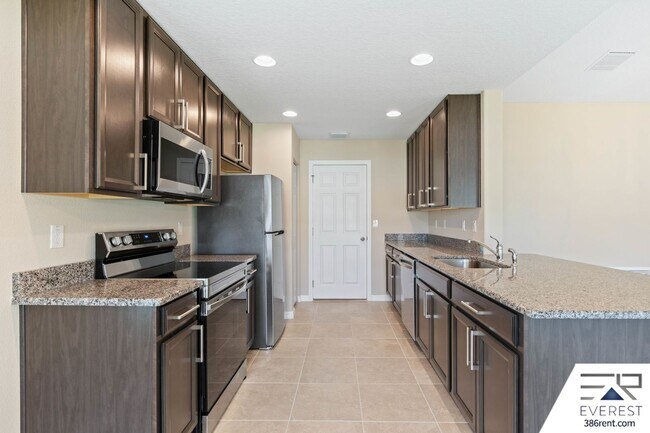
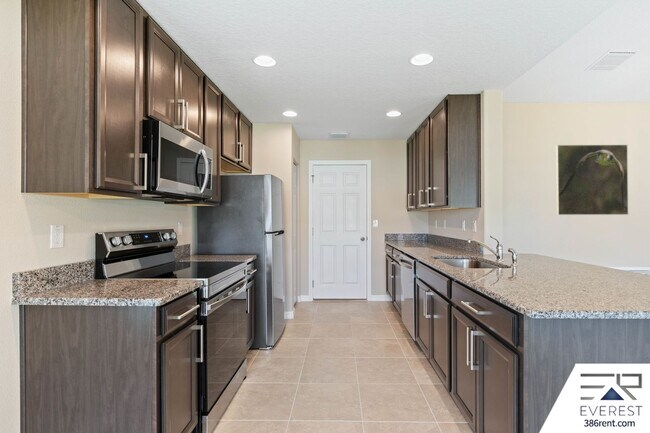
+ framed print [555,144,629,216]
